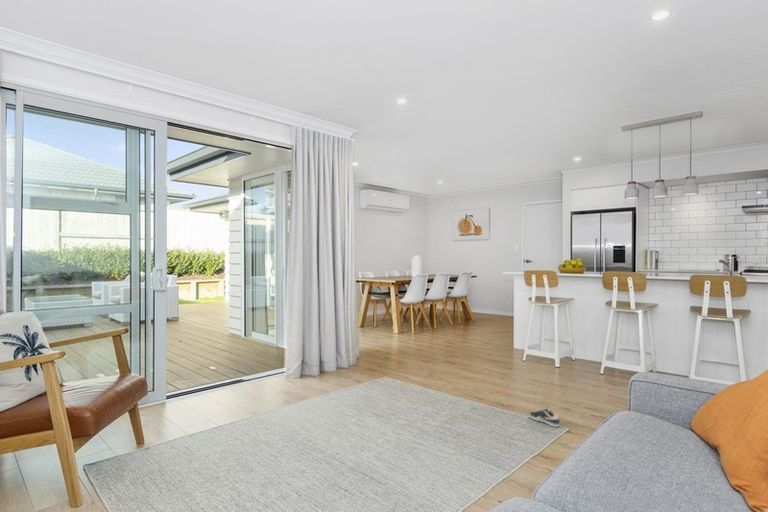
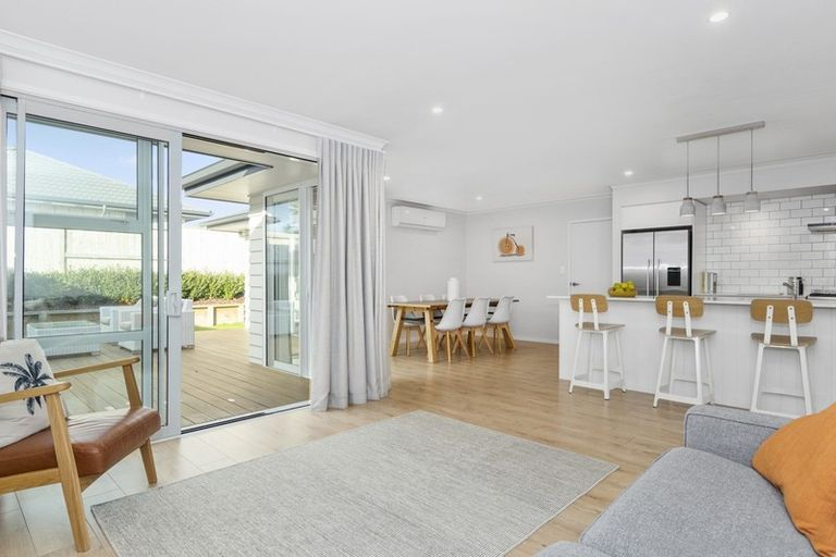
- sneaker [528,408,561,428]
